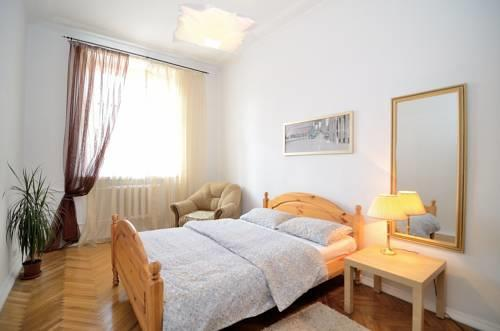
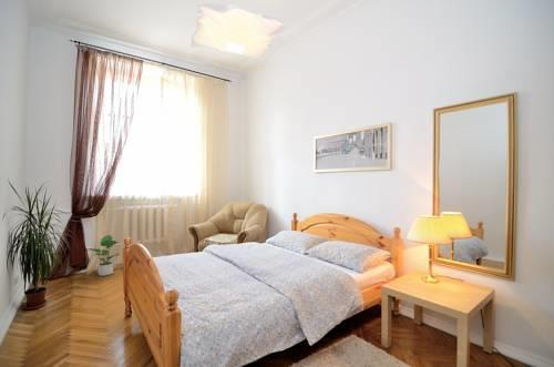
+ potted plant [88,234,121,277]
